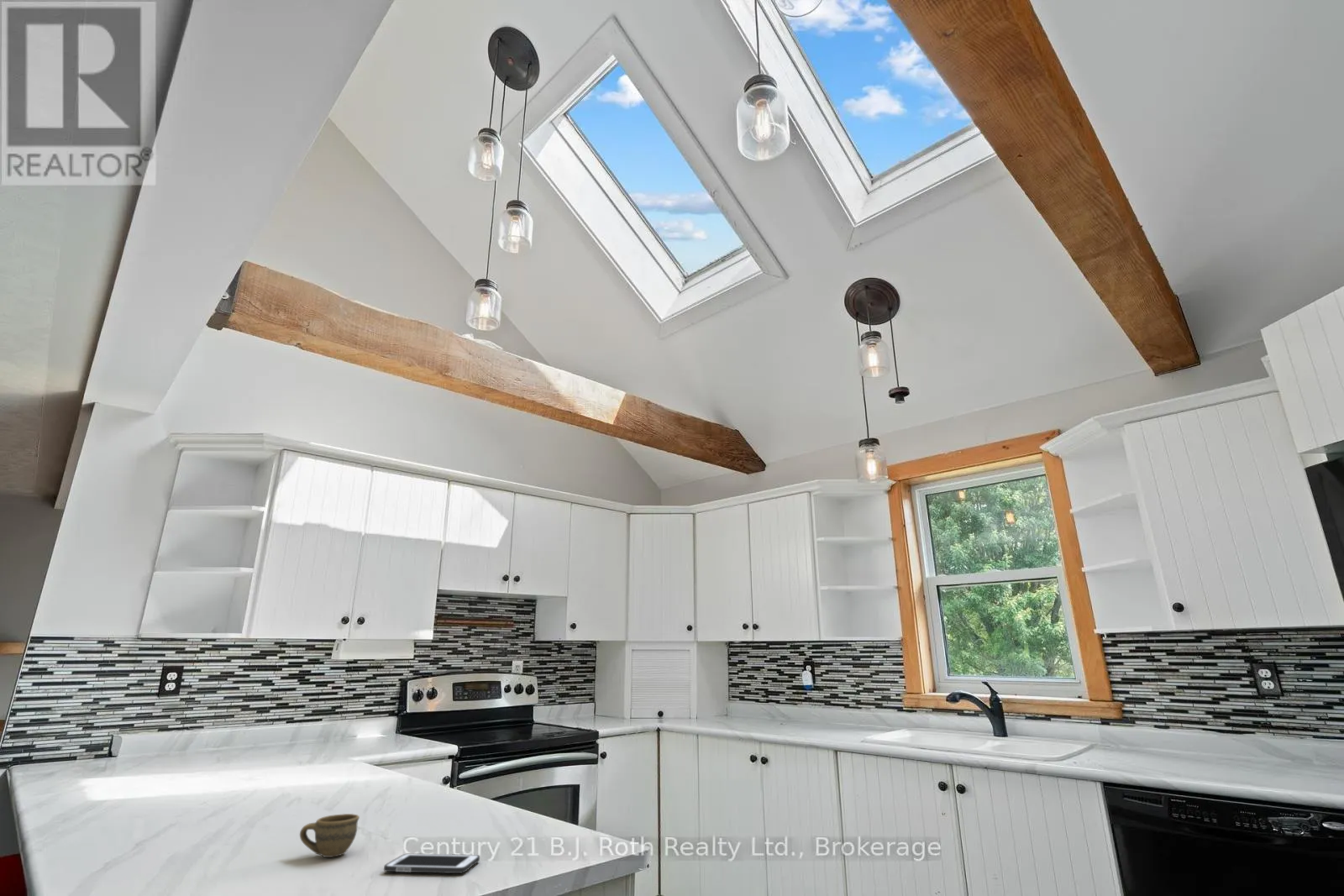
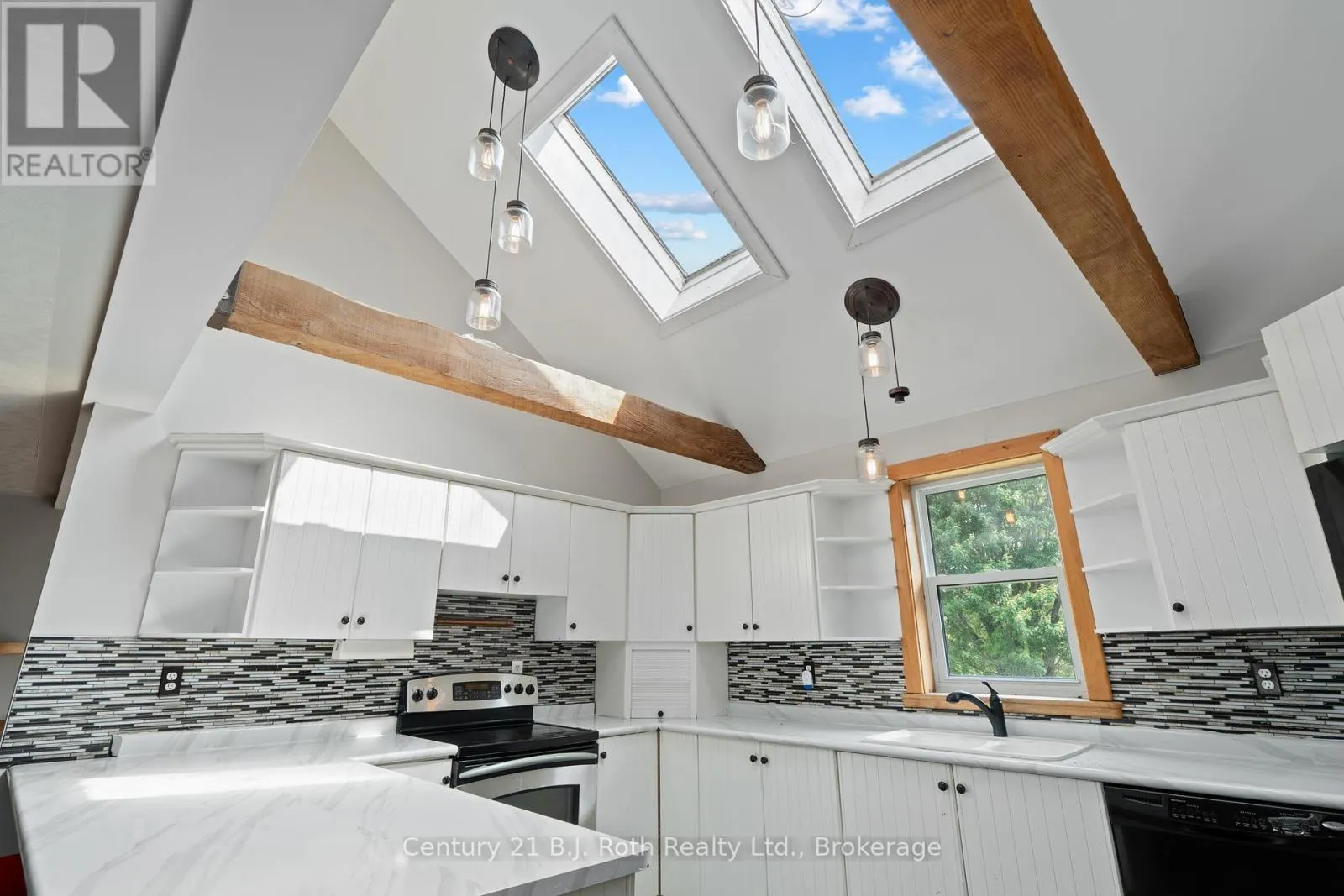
- cell phone [383,853,480,874]
- cup [299,813,360,858]
